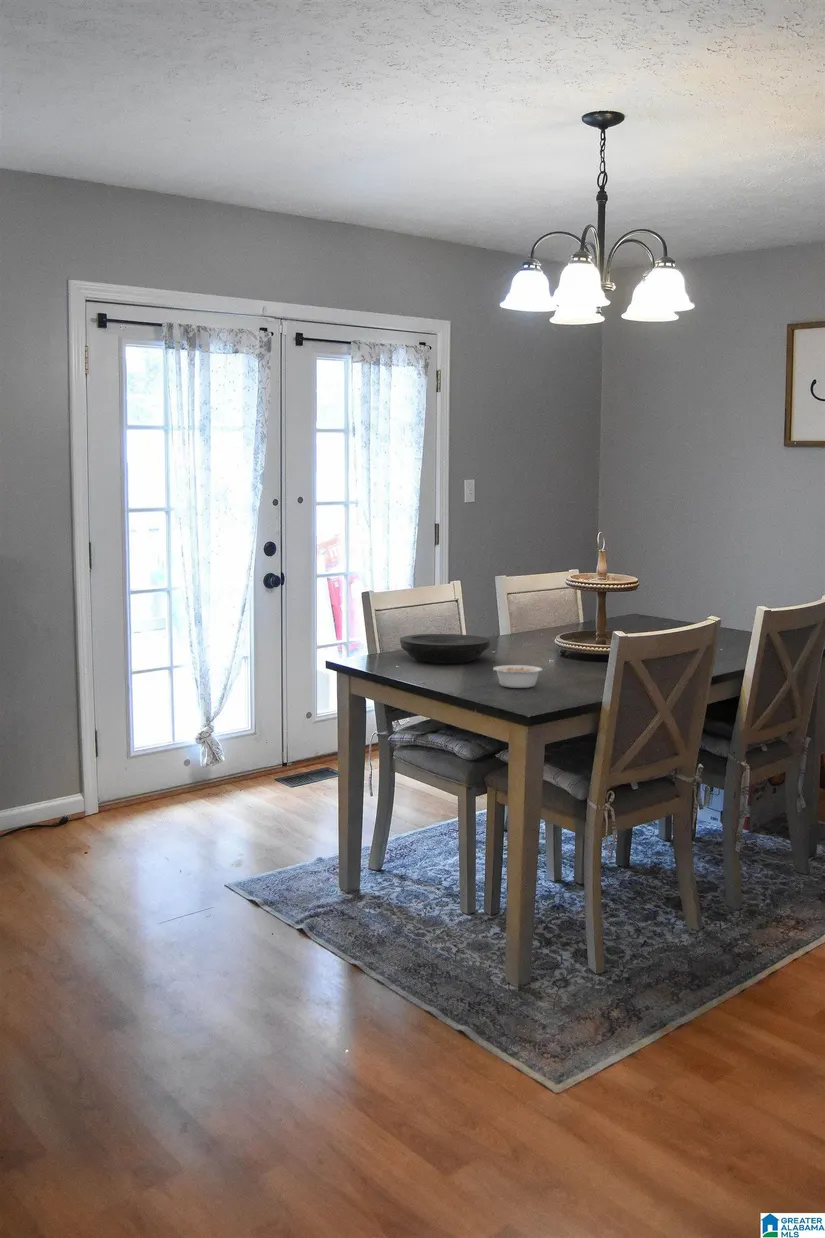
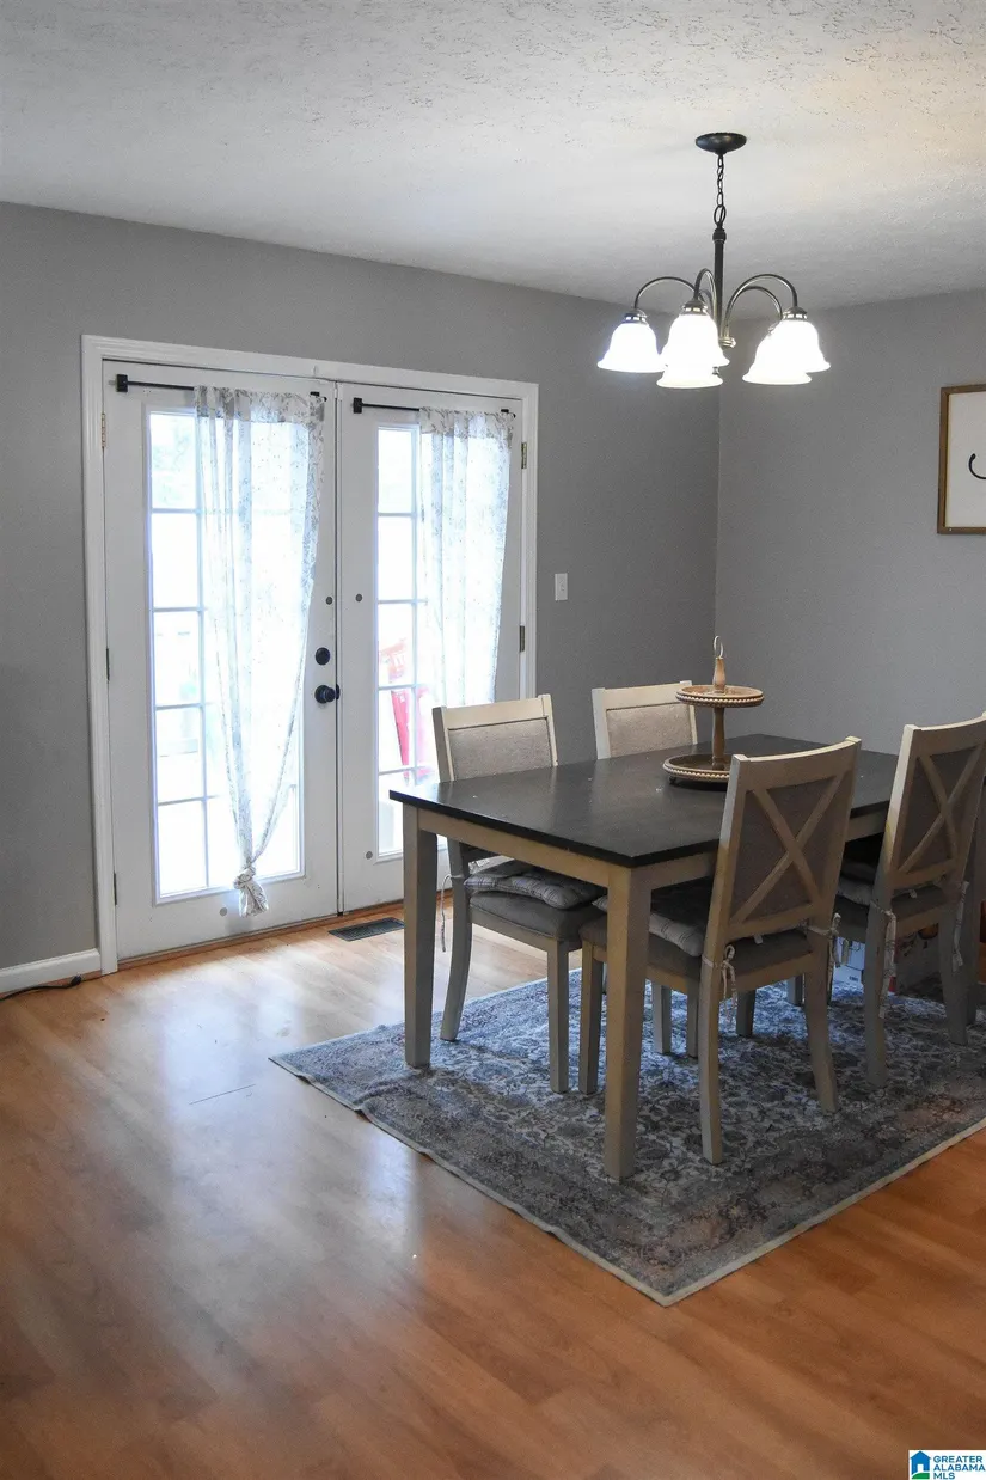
- legume [492,664,550,689]
- plate [399,633,491,664]
